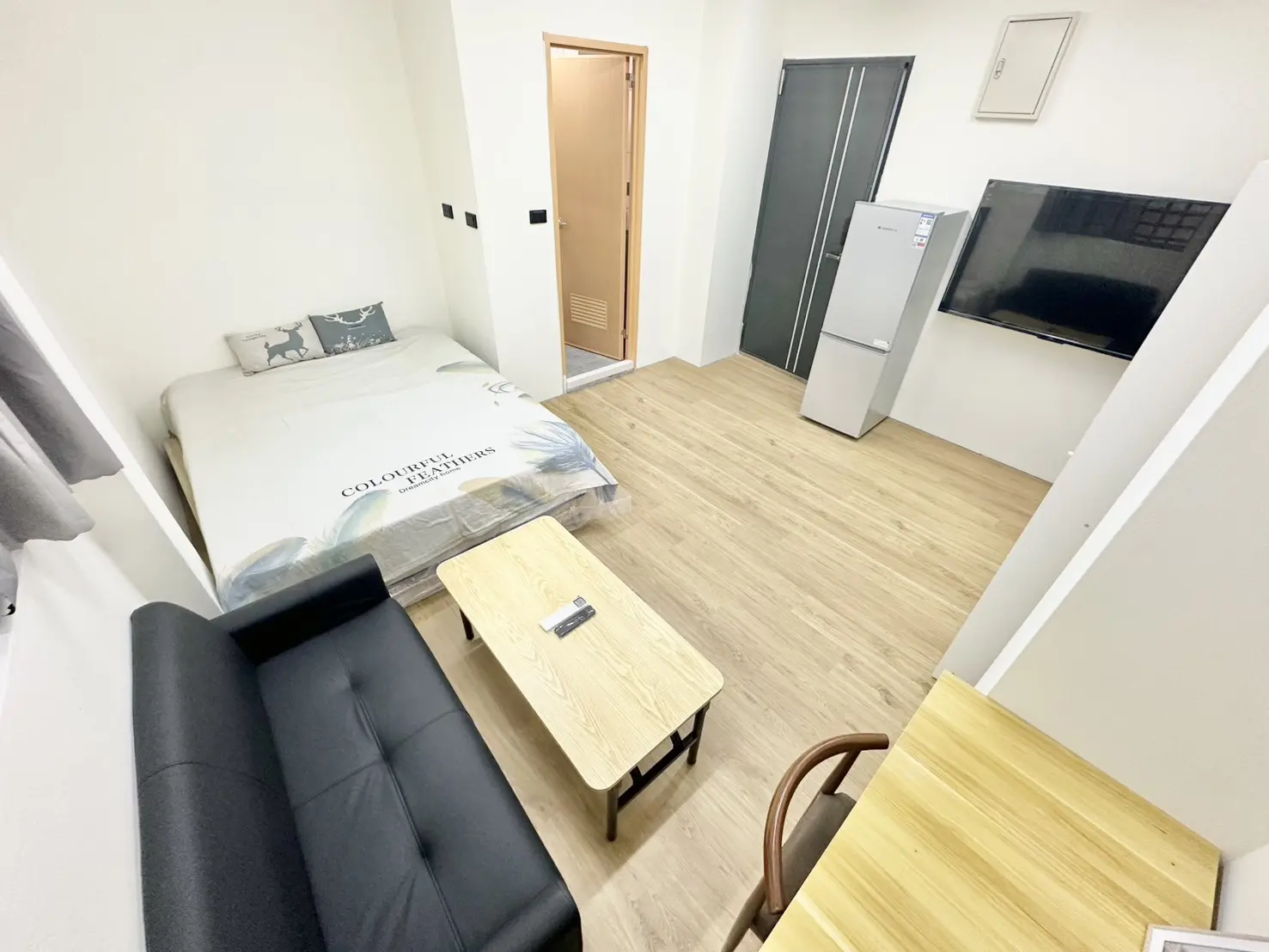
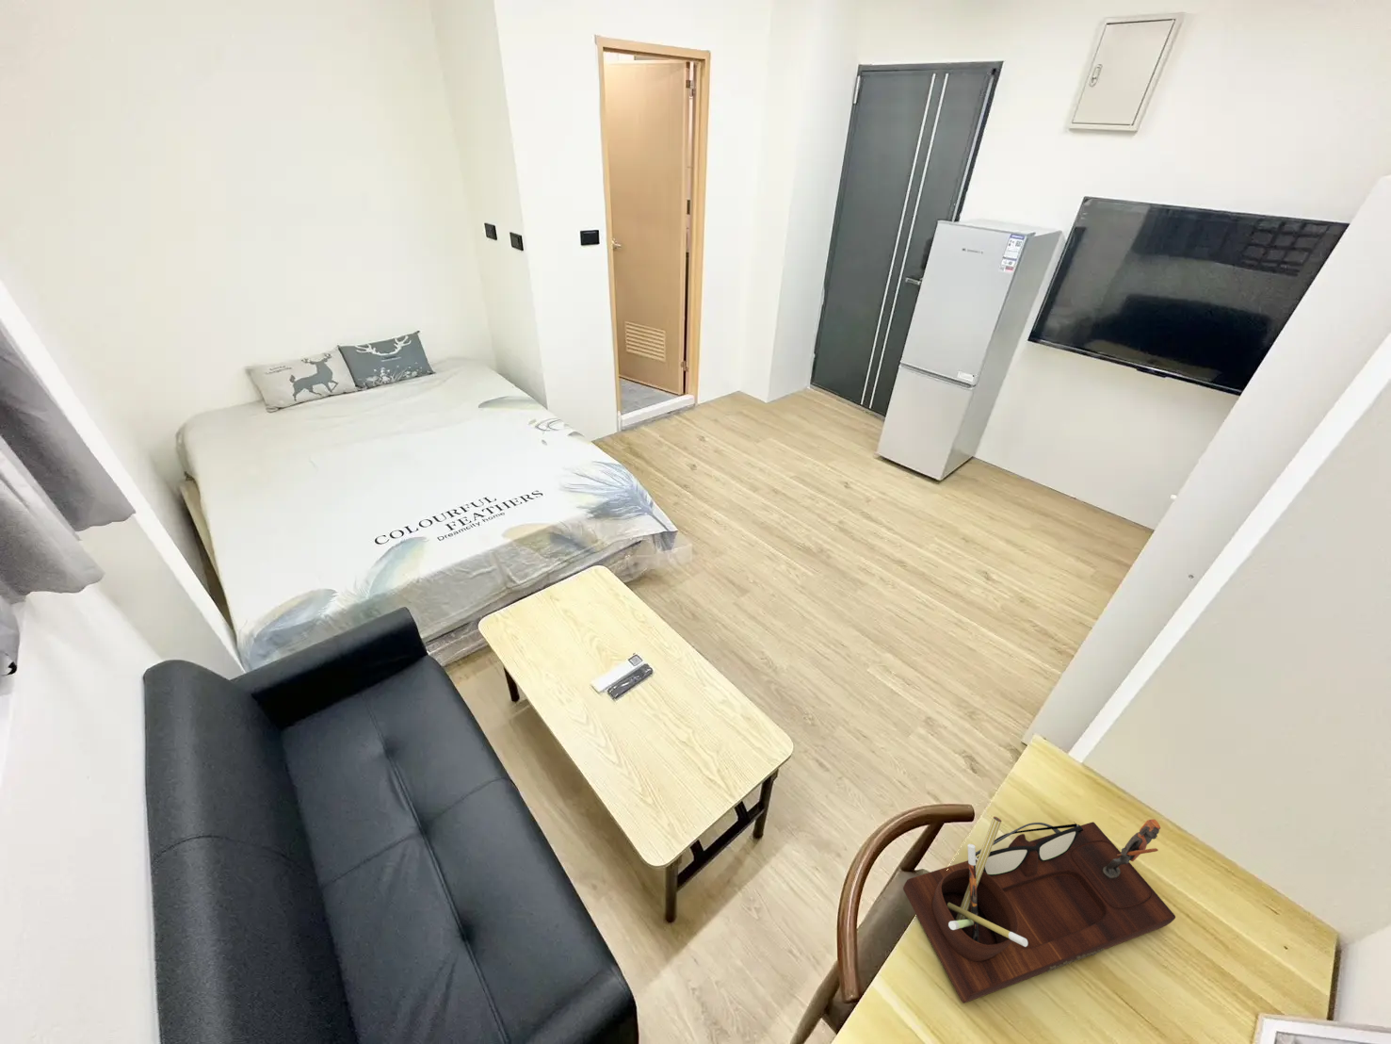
+ desk organizer [902,816,1176,1005]
